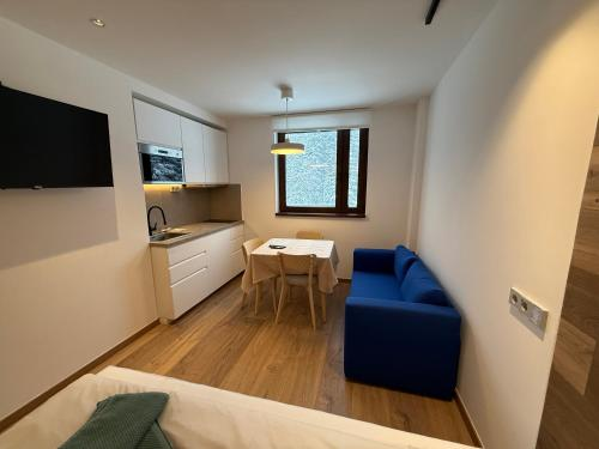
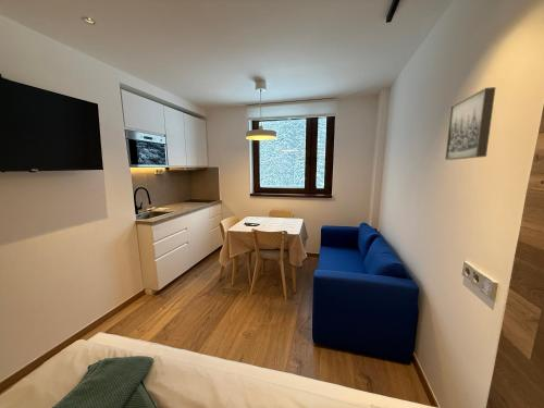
+ wall art [444,86,496,161]
